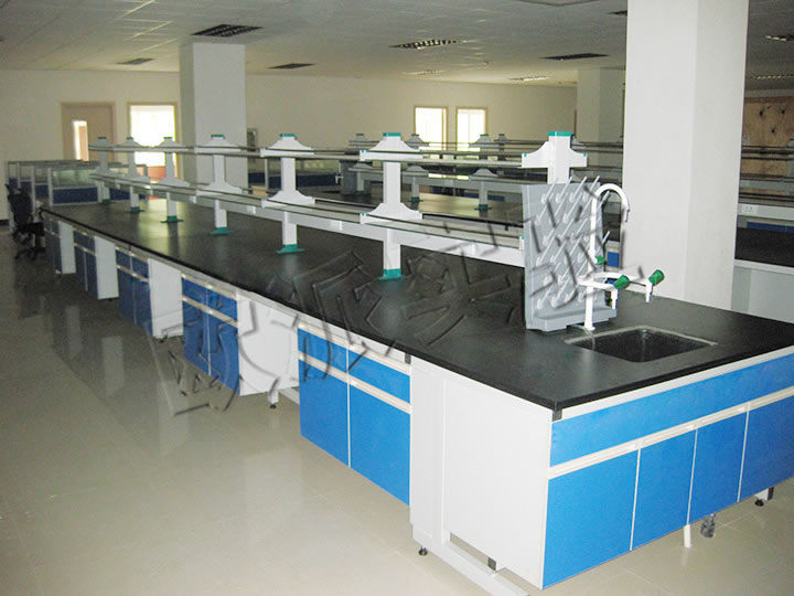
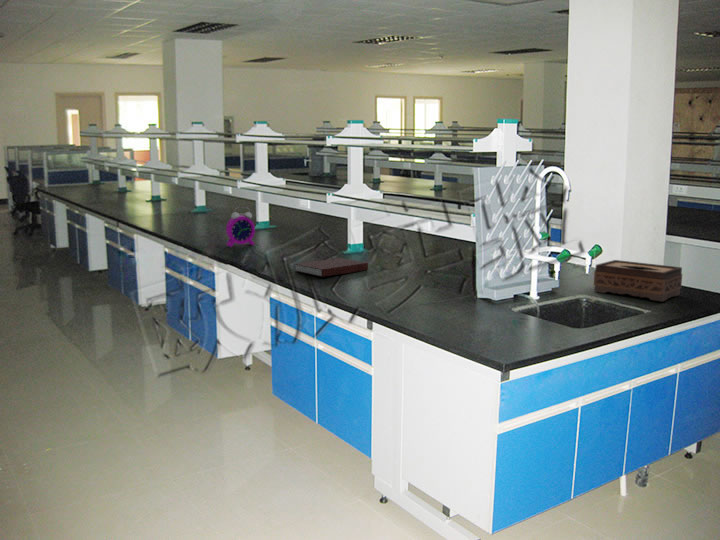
+ notebook [294,257,369,278]
+ alarm clock [225,206,256,248]
+ tissue box [593,259,683,303]
